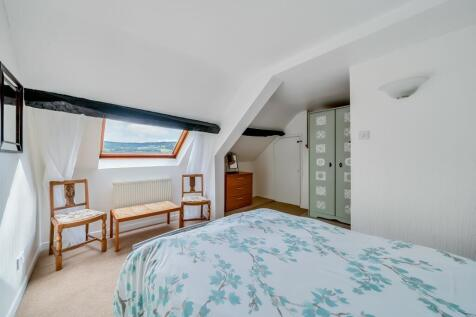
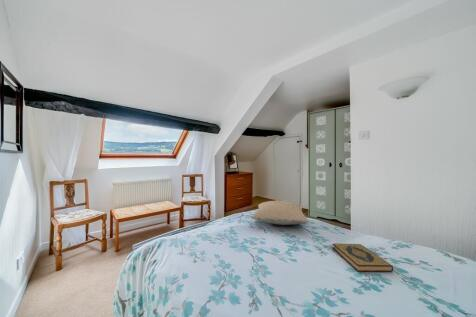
+ hardback book [332,243,394,273]
+ pillow [250,200,310,226]
